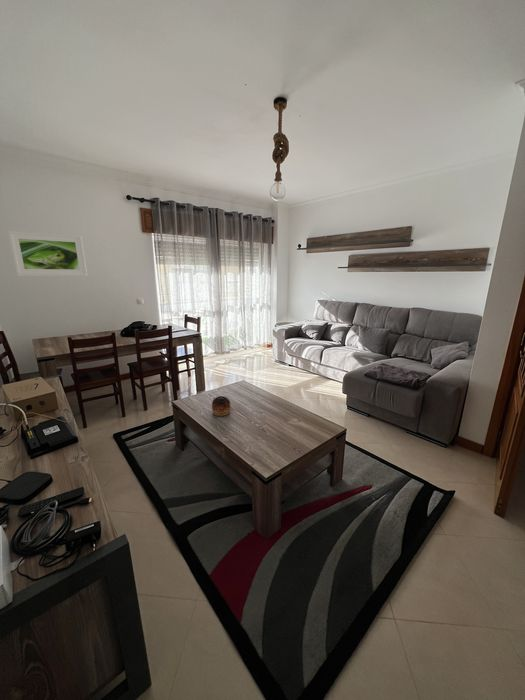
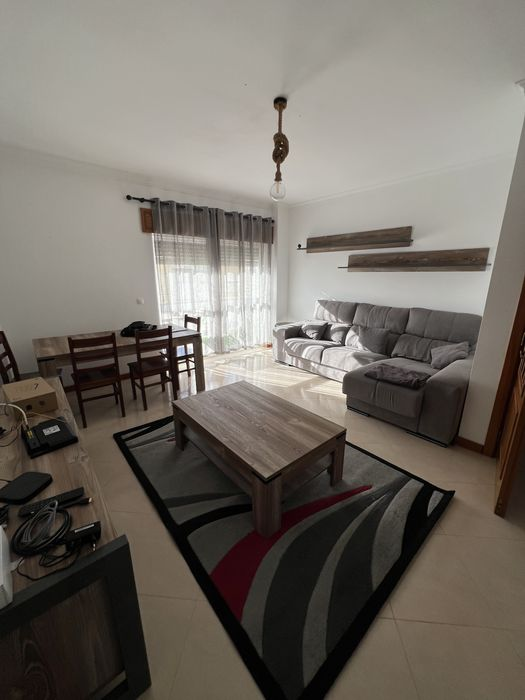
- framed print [7,230,88,277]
- bowl [211,395,231,417]
